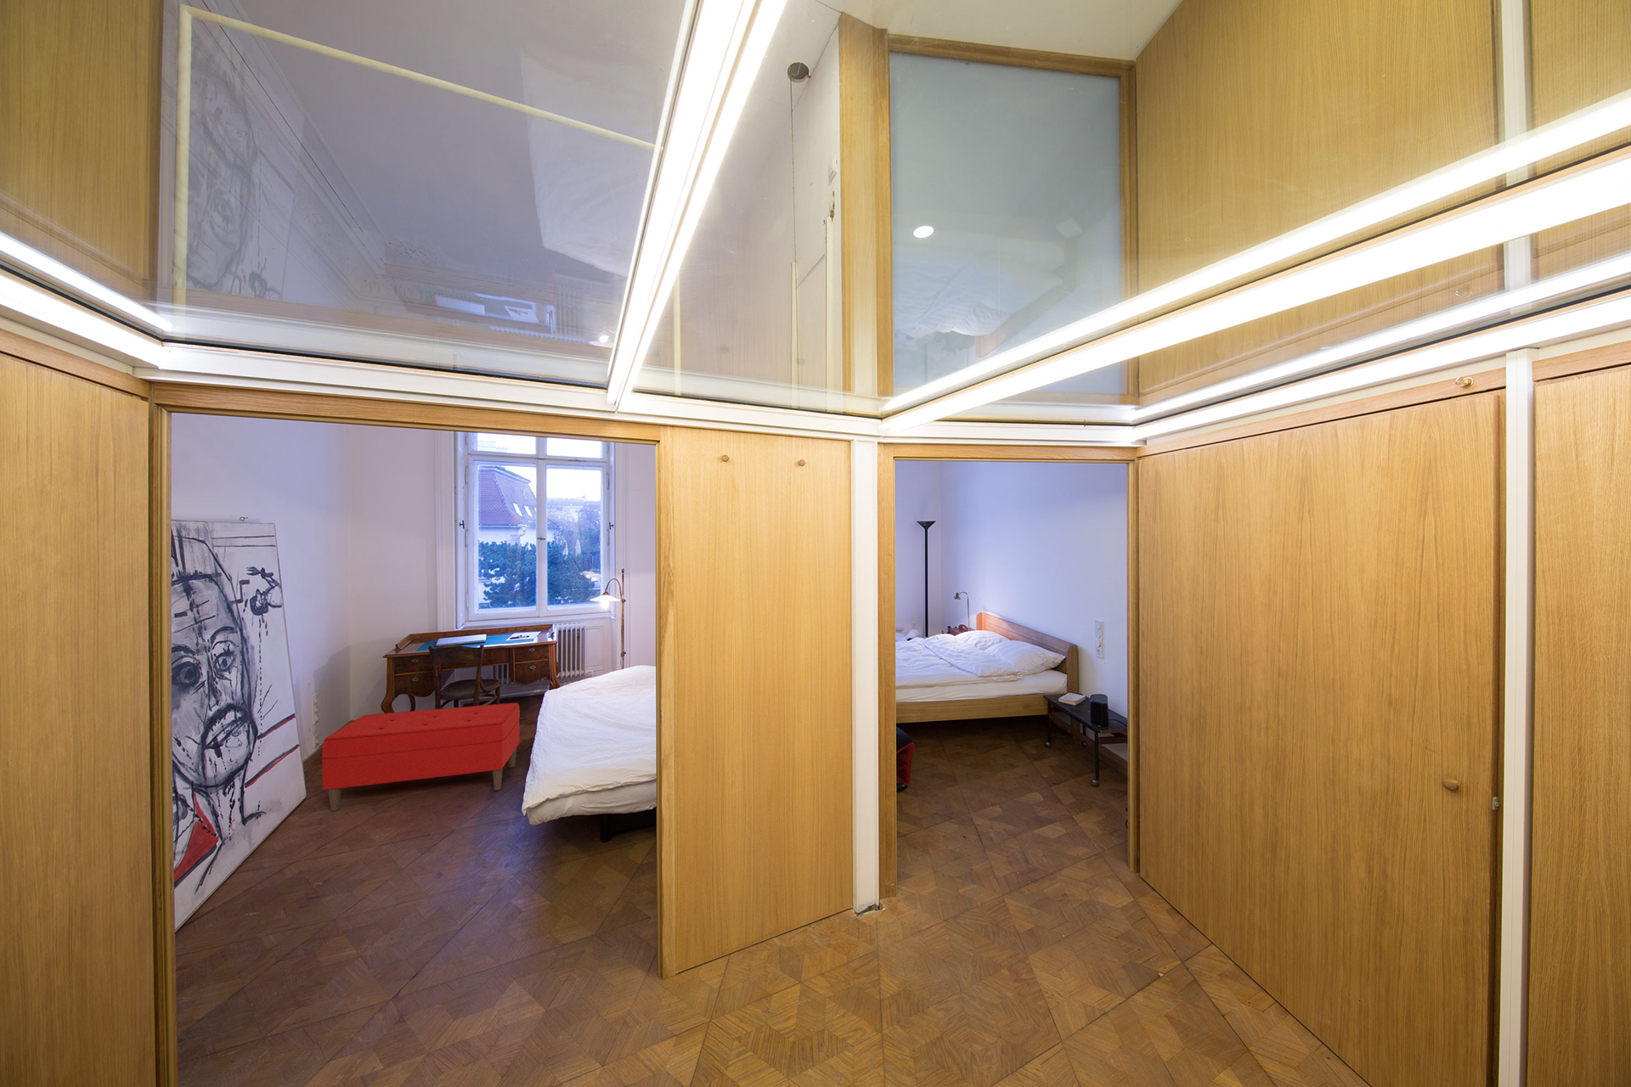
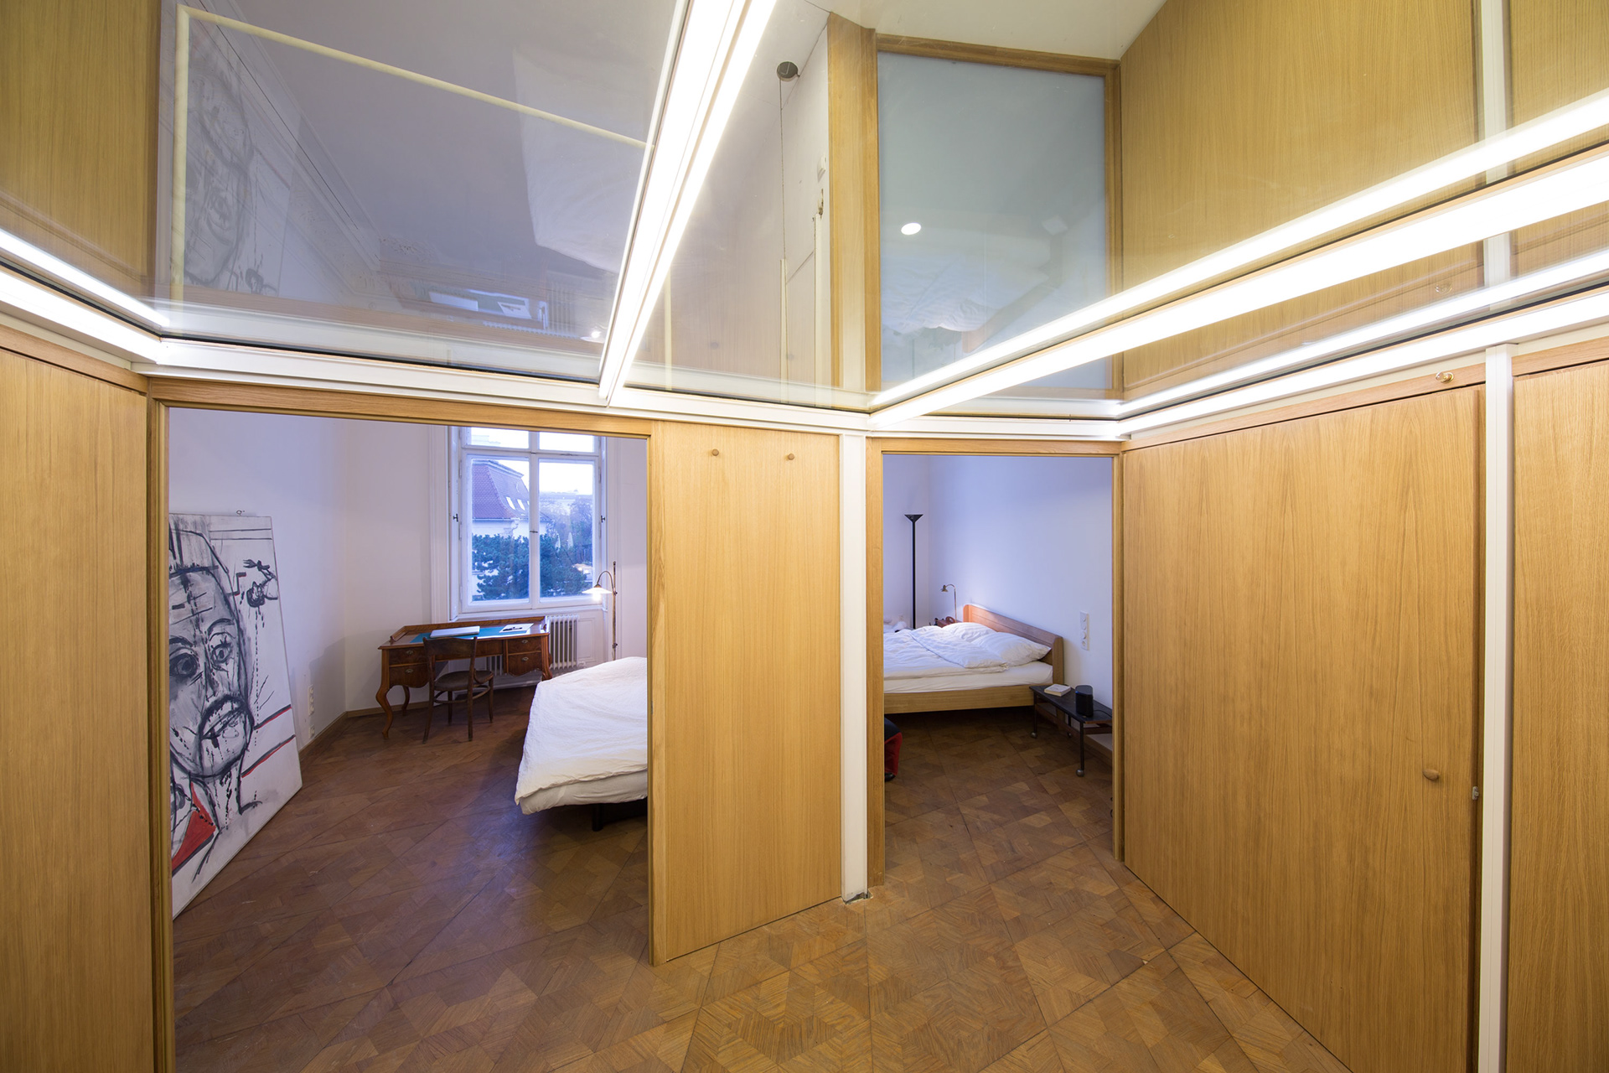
- bench [322,702,521,812]
